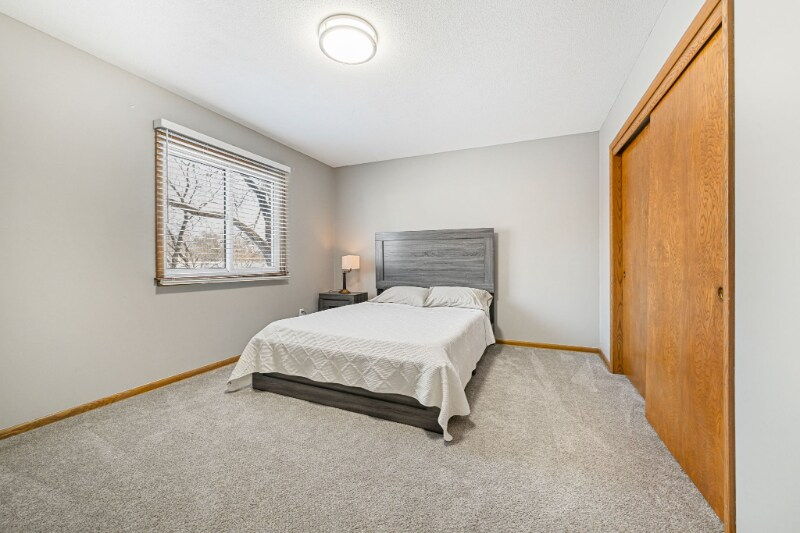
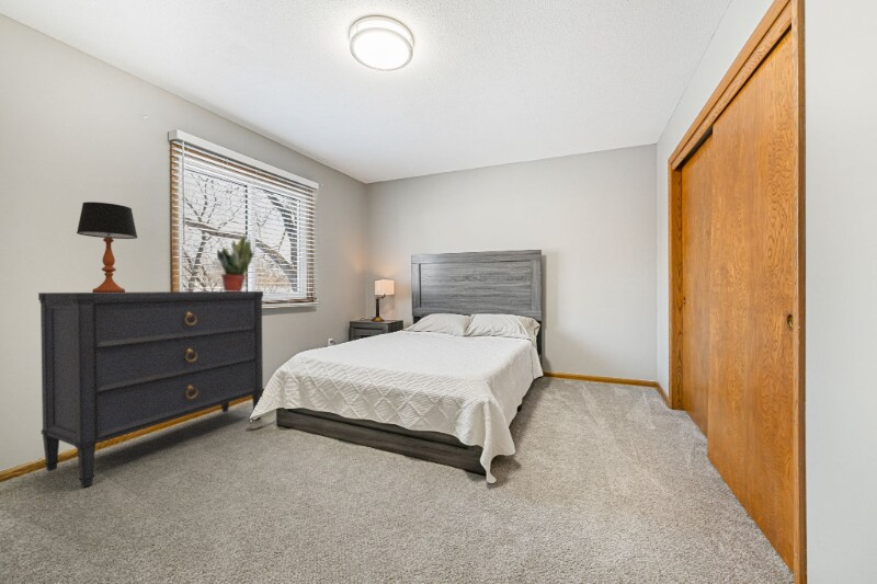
+ dresser [37,290,265,489]
+ table lamp [76,201,138,293]
+ potted plant [216,232,255,291]
